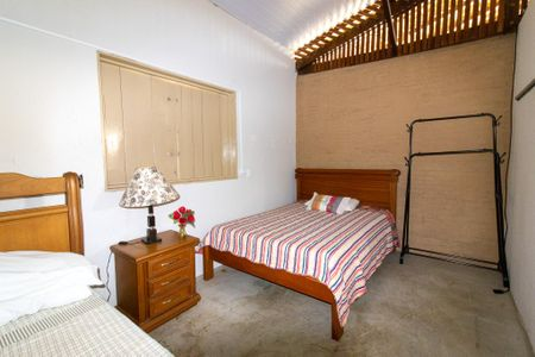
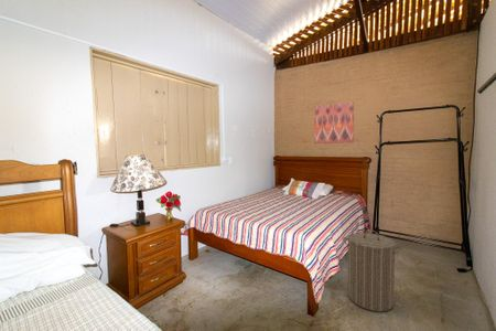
+ laundry hamper [342,228,402,312]
+ wall art [313,100,355,145]
